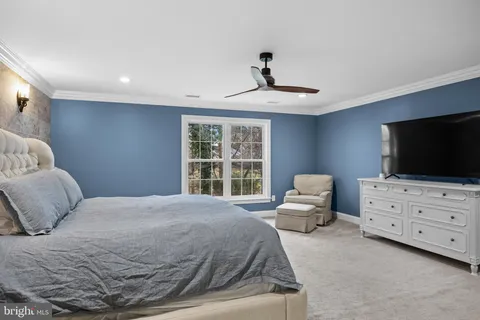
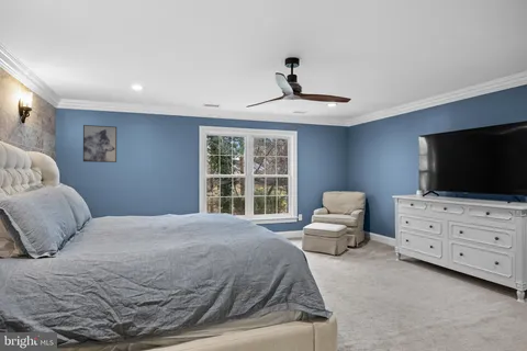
+ wall art [82,124,117,163]
